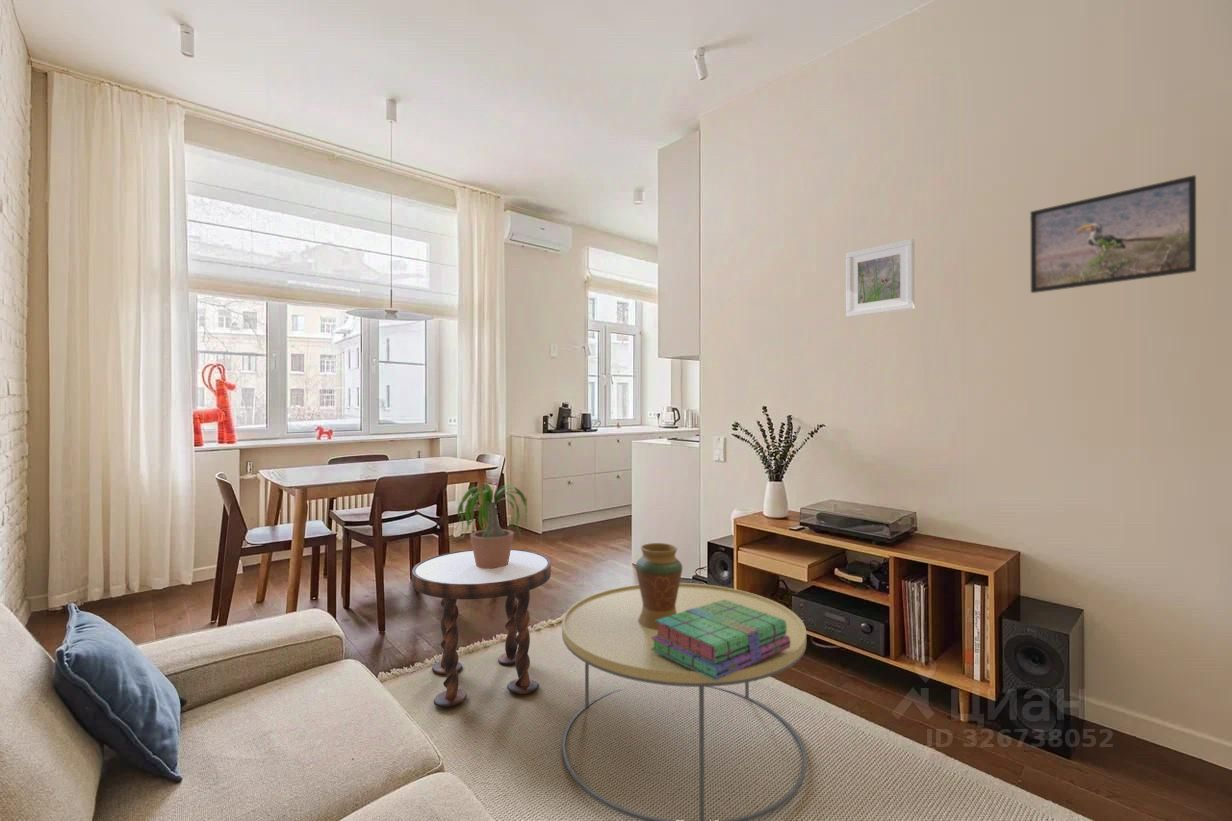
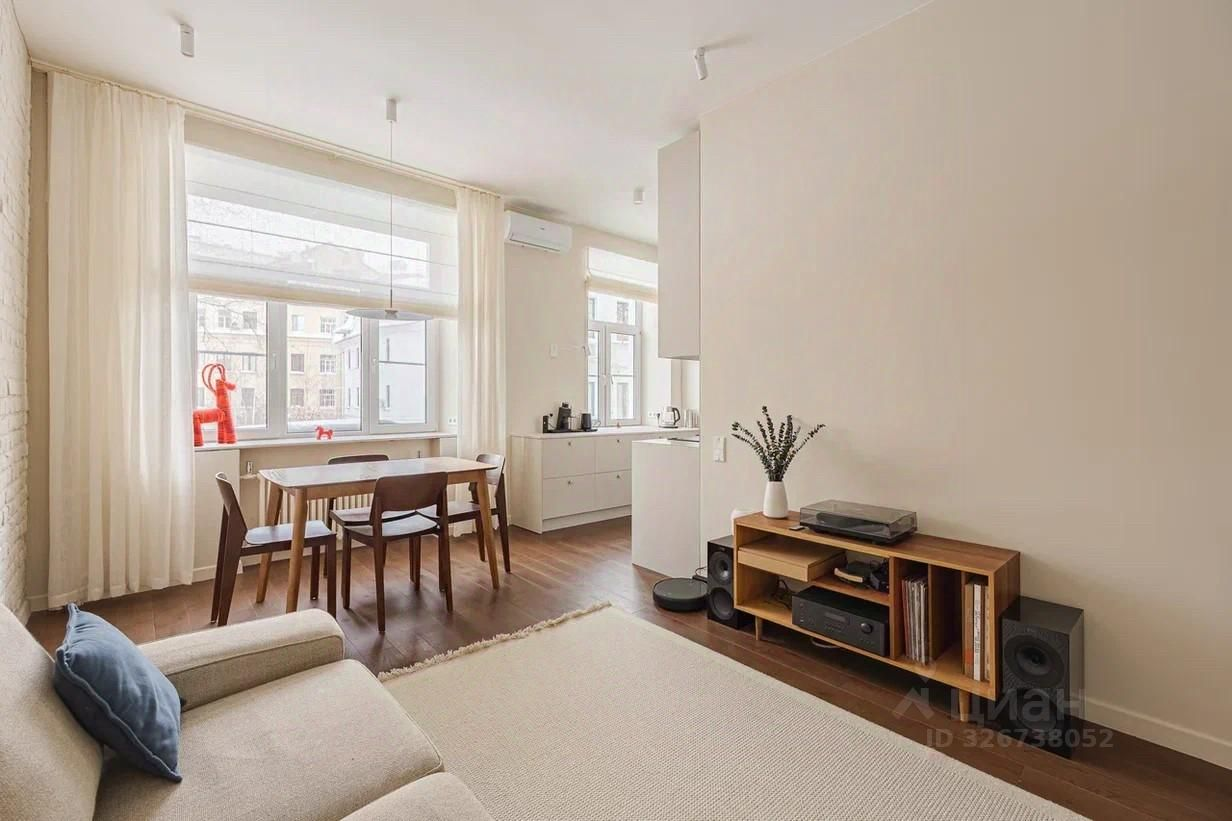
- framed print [845,238,916,318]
- potted plant [448,482,538,569]
- decorative vase [635,542,683,630]
- side table [411,548,552,708]
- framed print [1029,174,1197,294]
- coffee table [561,582,808,821]
- stack of books [651,599,790,680]
